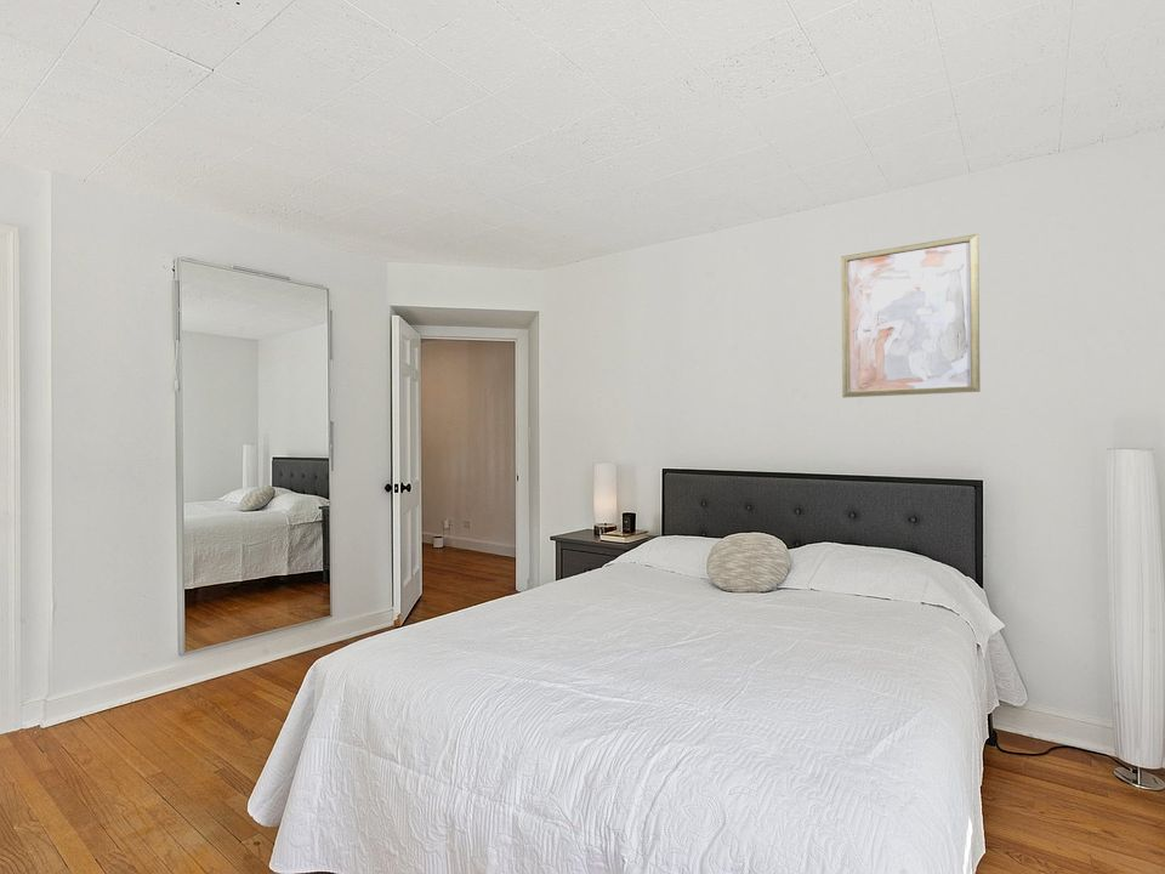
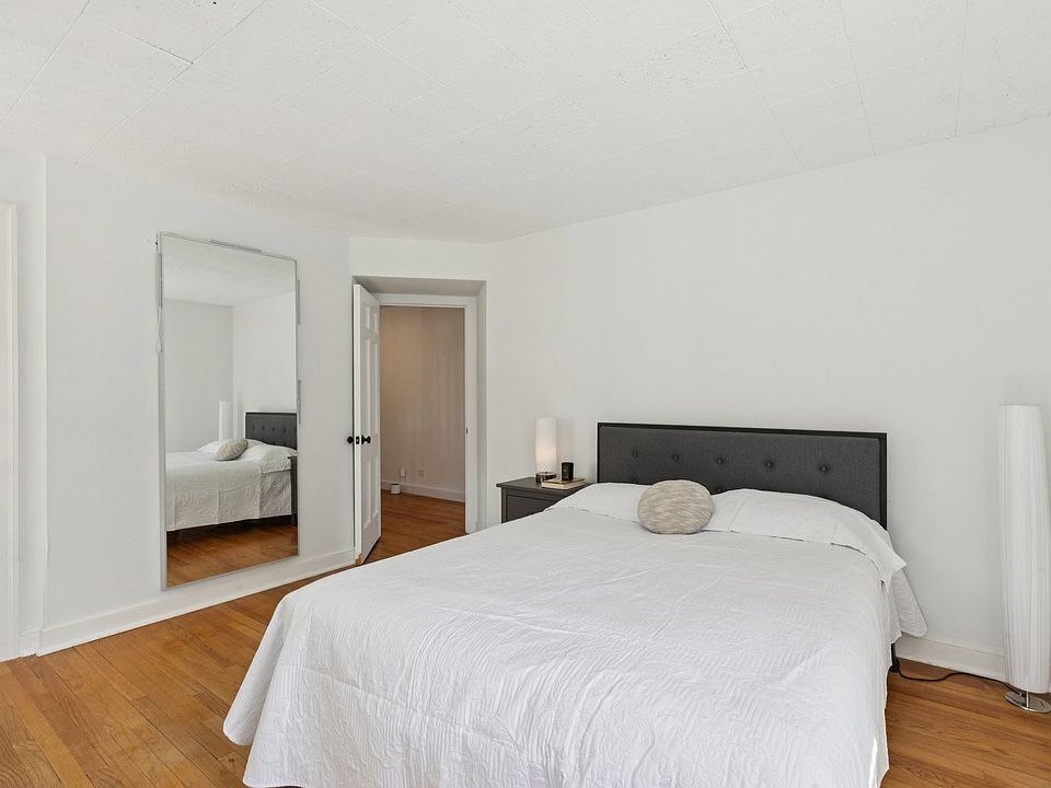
- wall art [840,233,981,398]
